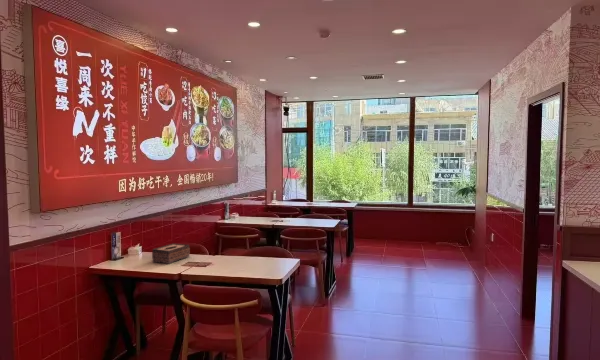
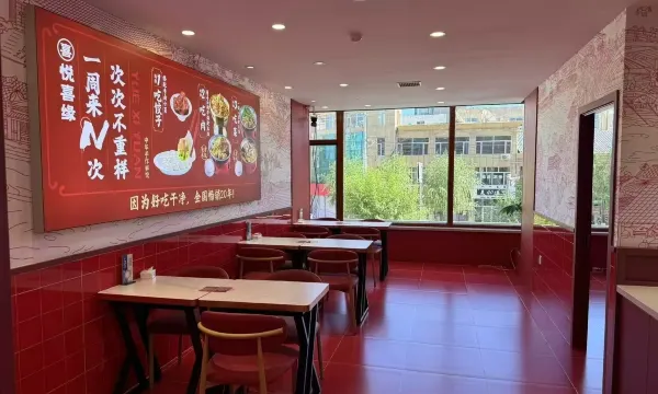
- tissue box [151,242,191,265]
